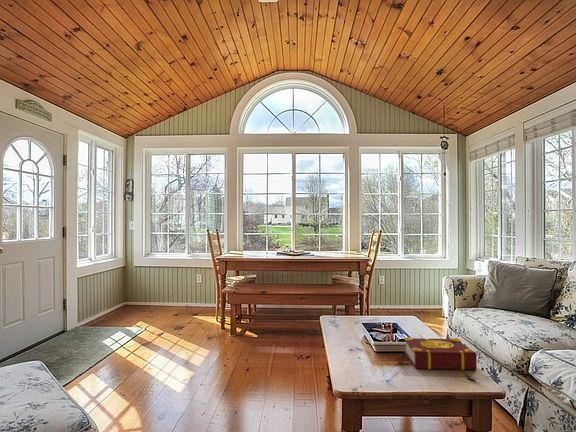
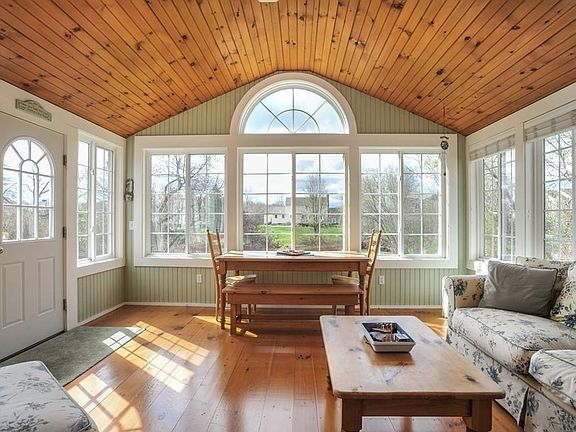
- book [403,336,478,371]
